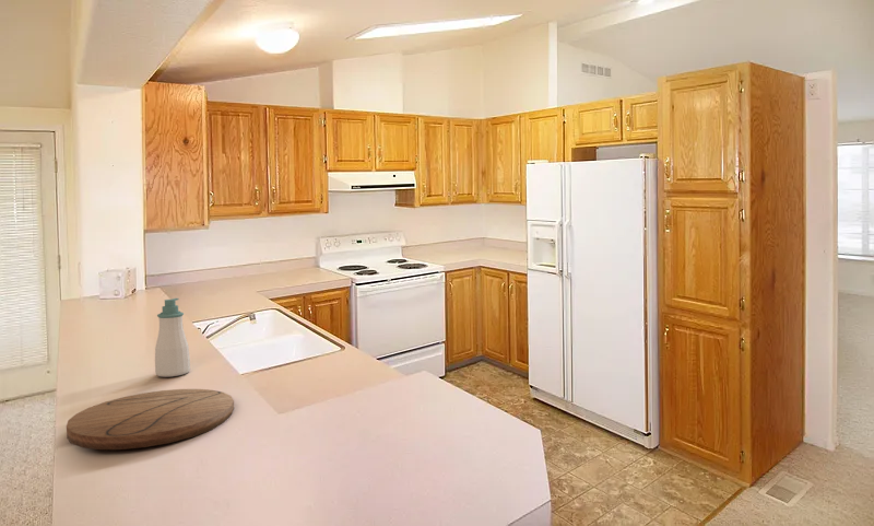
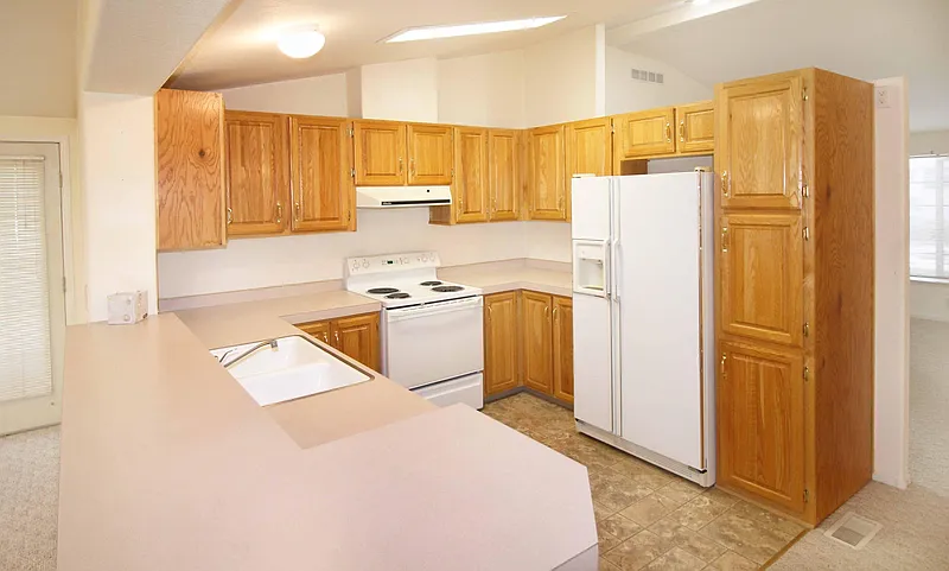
- cutting board [66,388,235,451]
- soap bottle [154,297,191,378]
